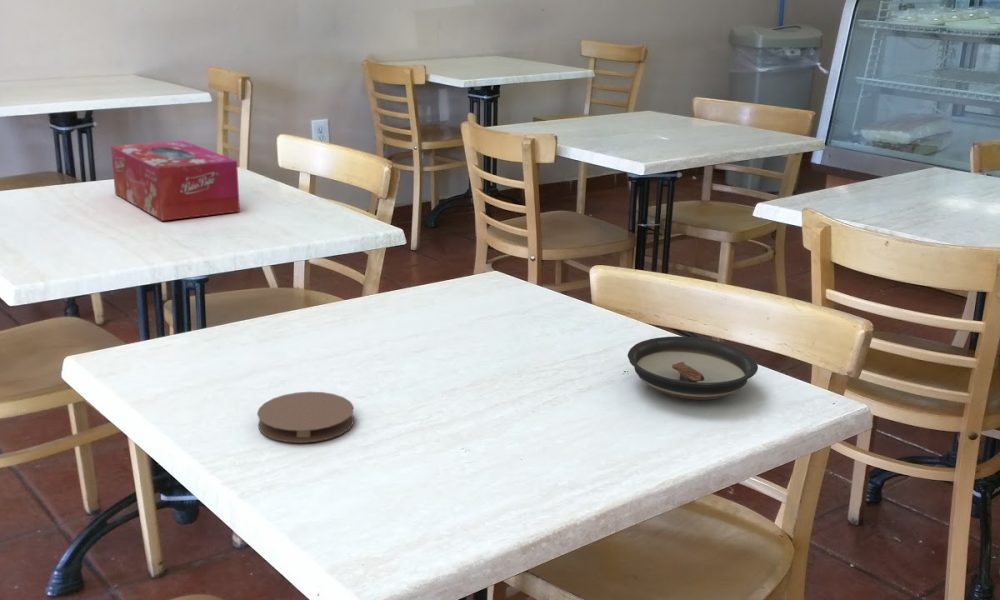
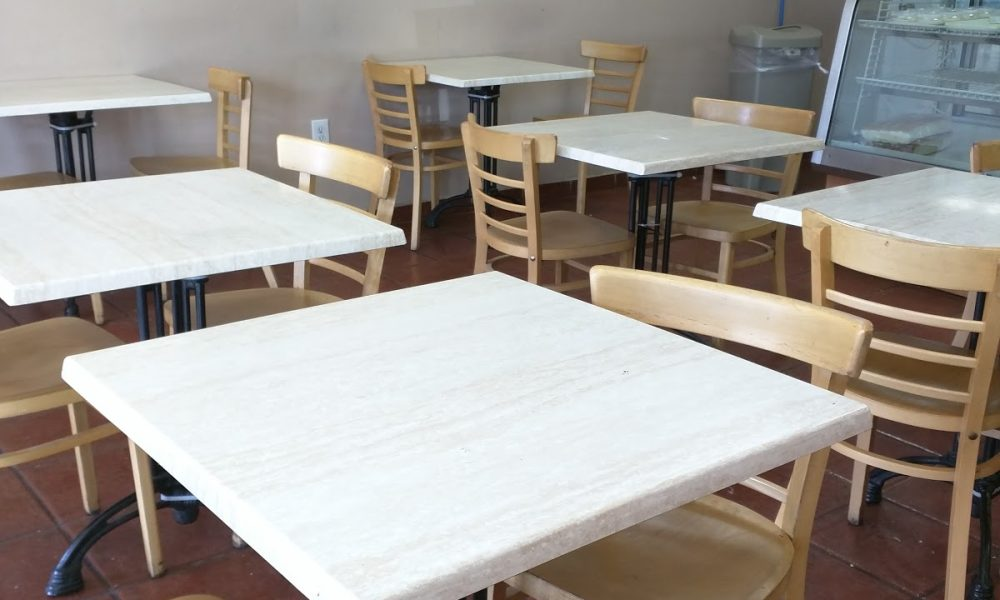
- coaster [256,391,355,444]
- tissue box [110,140,241,222]
- saucer [627,335,759,401]
